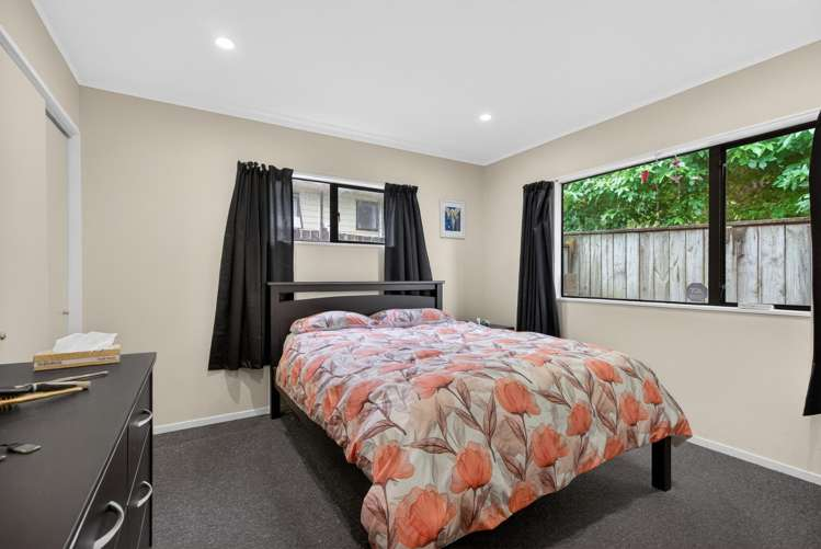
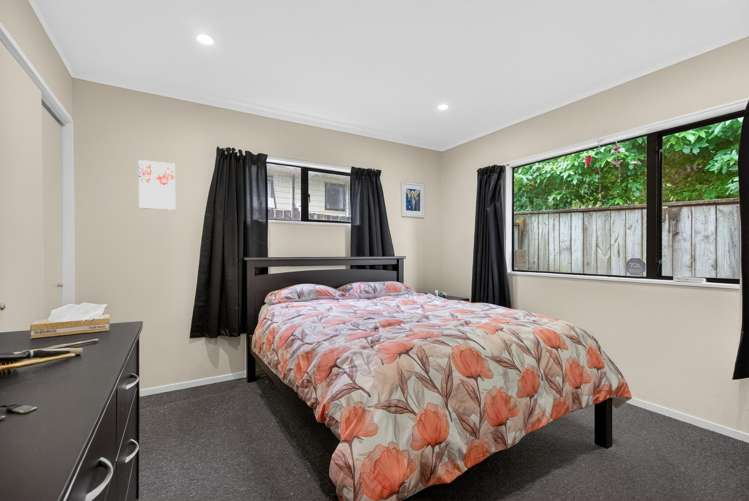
+ wall art [138,159,176,211]
